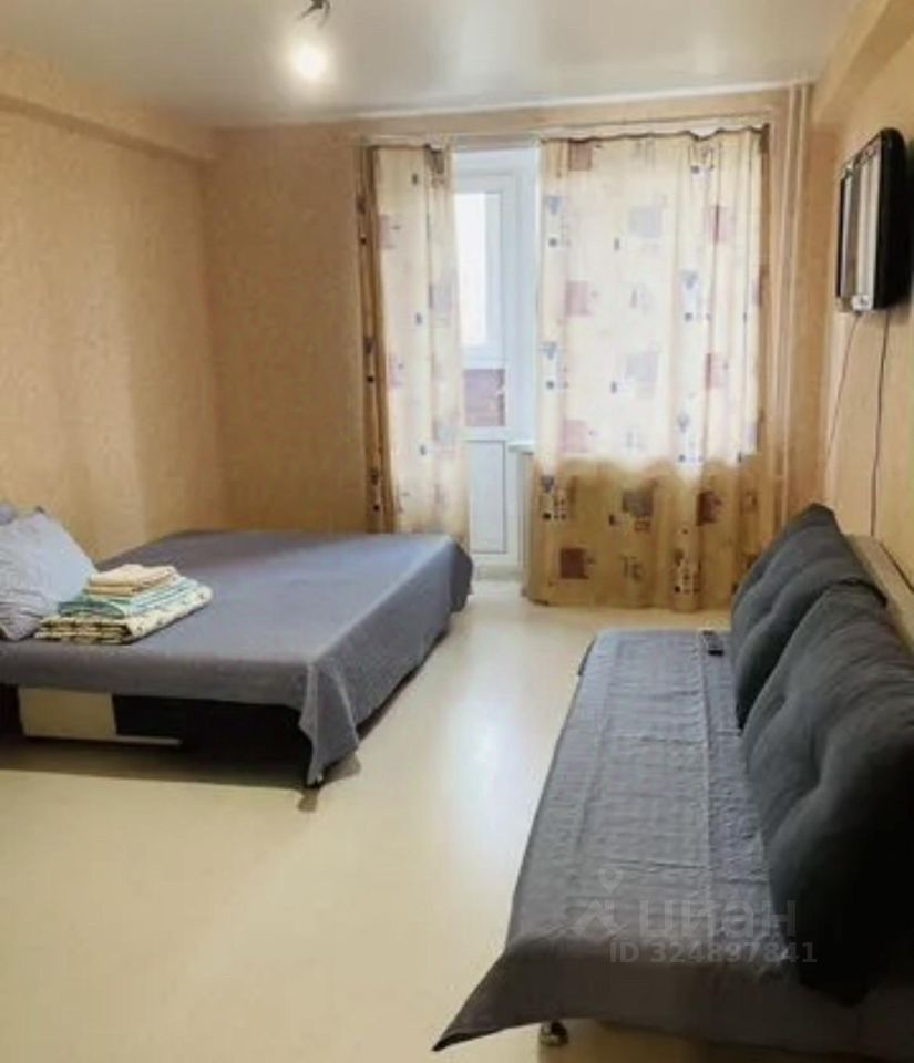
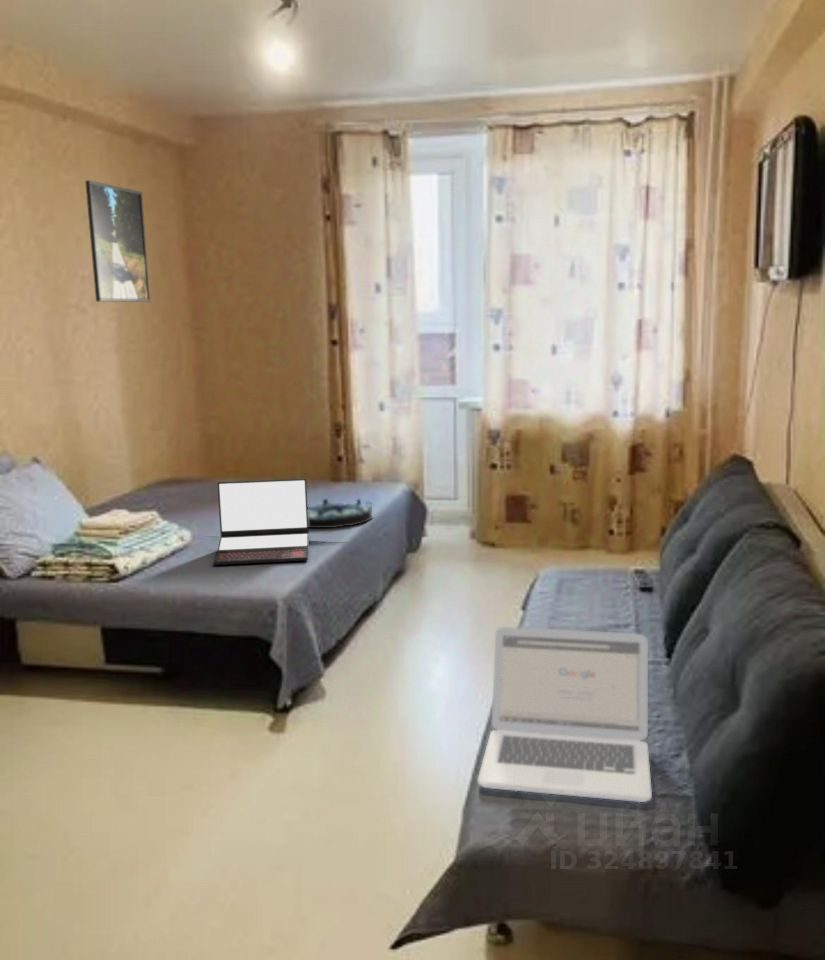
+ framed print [84,179,152,303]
+ laptop [477,626,653,803]
+ serving tray [307,498,374,529]
+ laptop [213,478,310,566]
